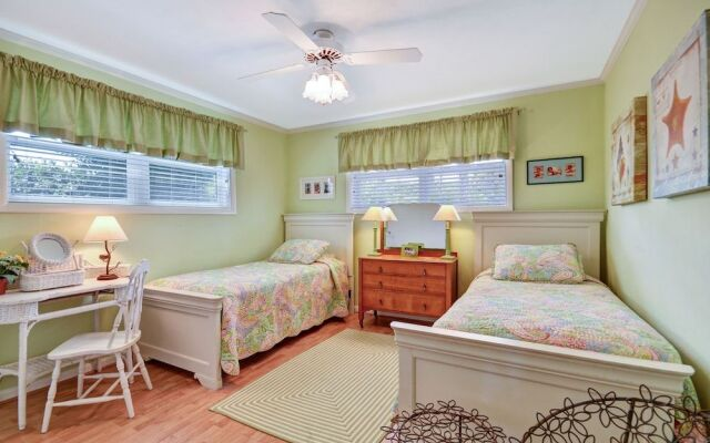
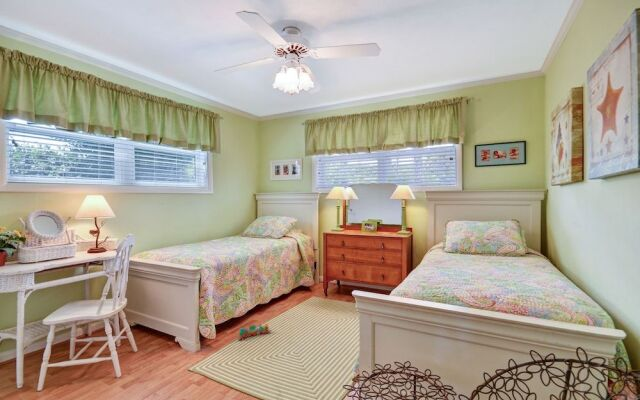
+ toy train [237,323,272,341]
